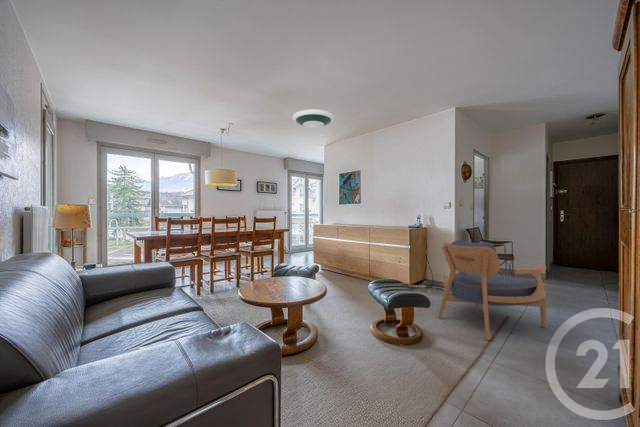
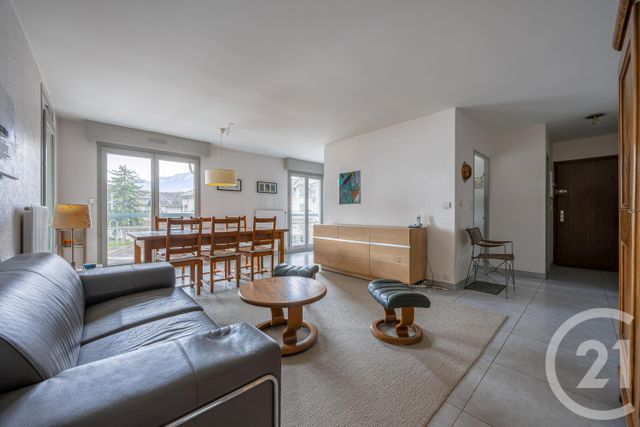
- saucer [292,109,335,130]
- armchair [436,239,547,341]
